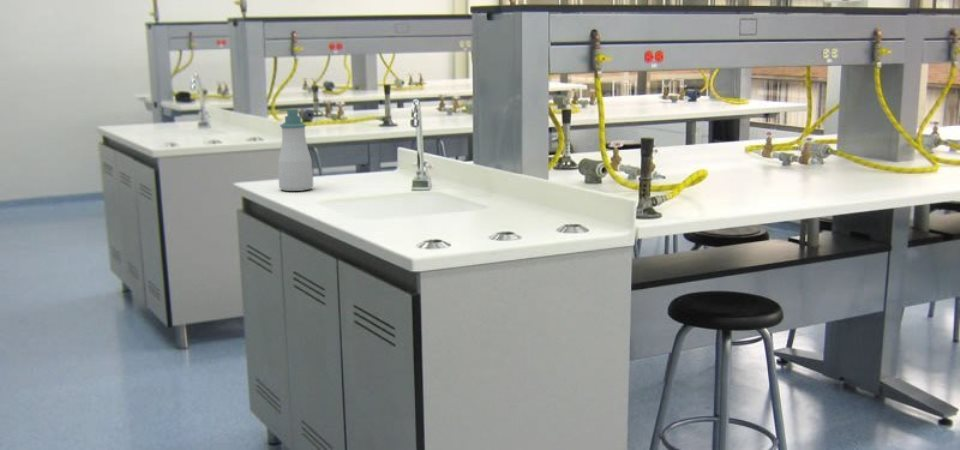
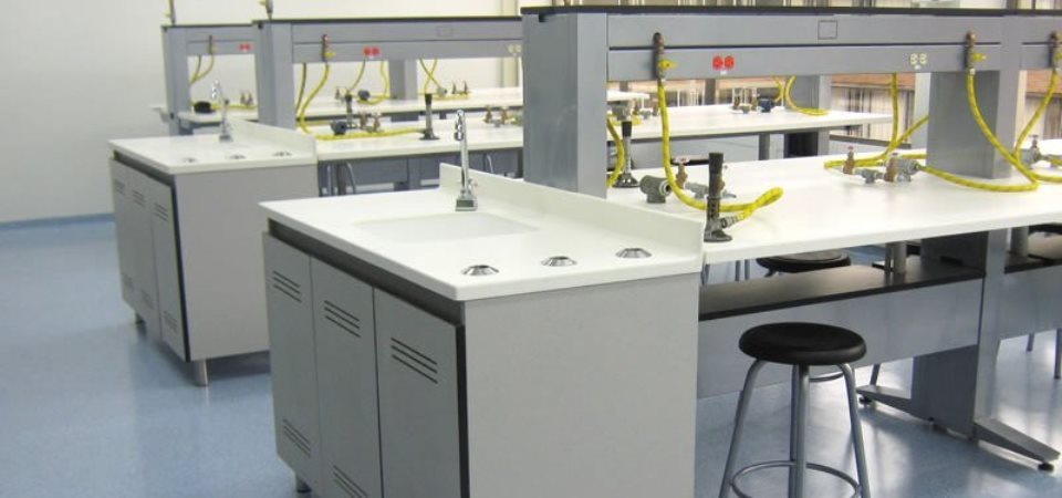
- soap bottle [277,108,314,192]
